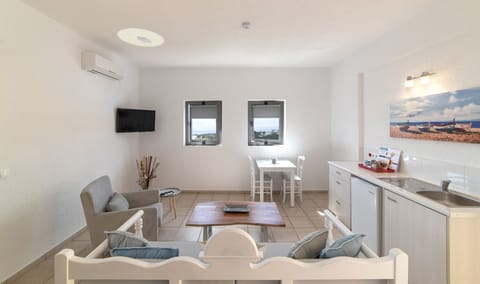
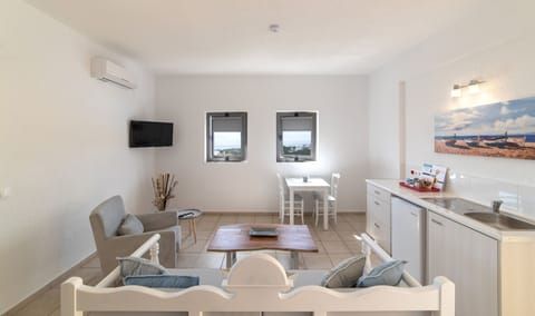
- ceiling light [117,28,165,48]
